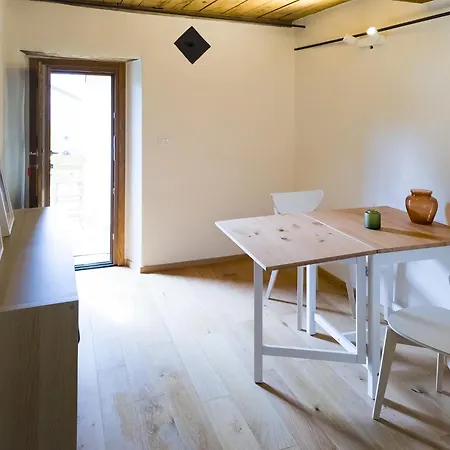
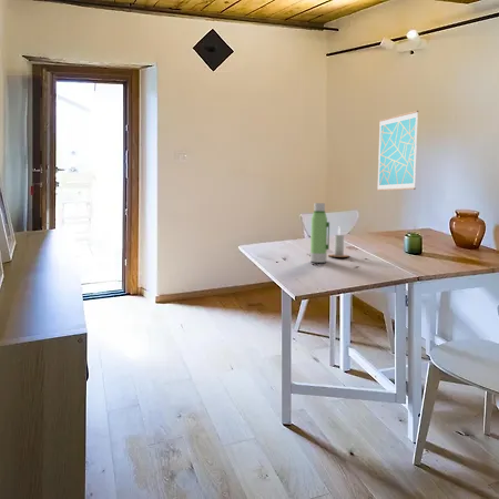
+ wall art [376,110,419,192]
+ water bottle [309,202,330,264]
+ candle [327,226,350,258]
